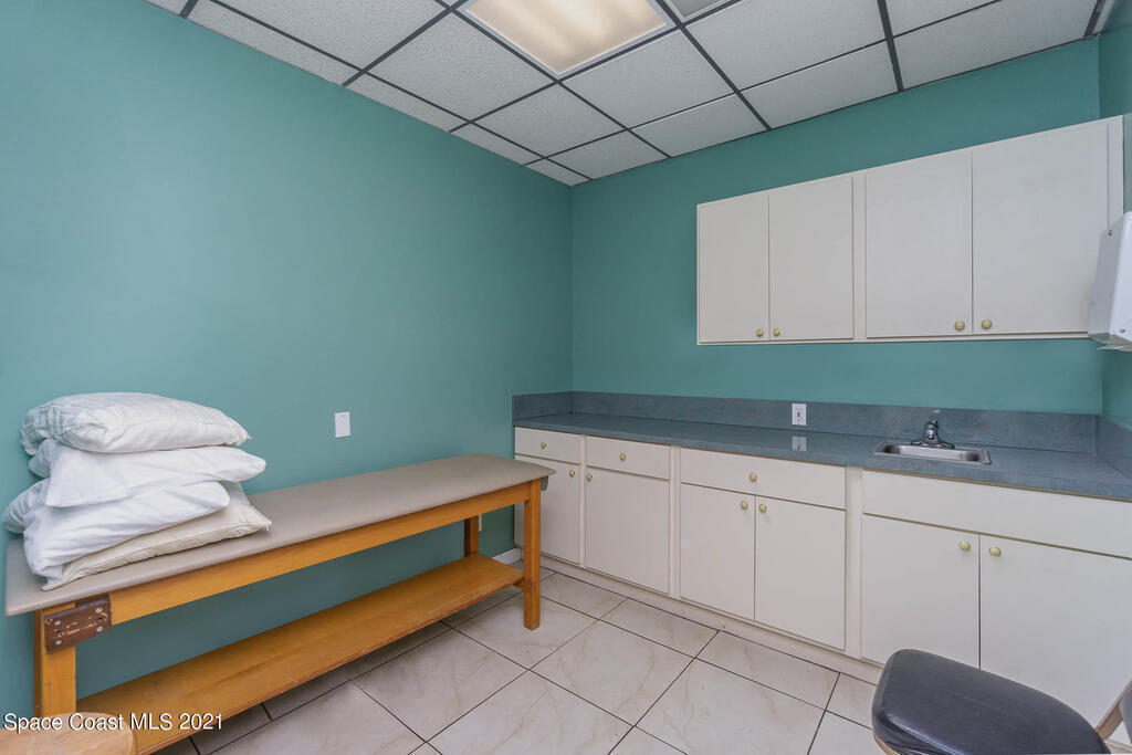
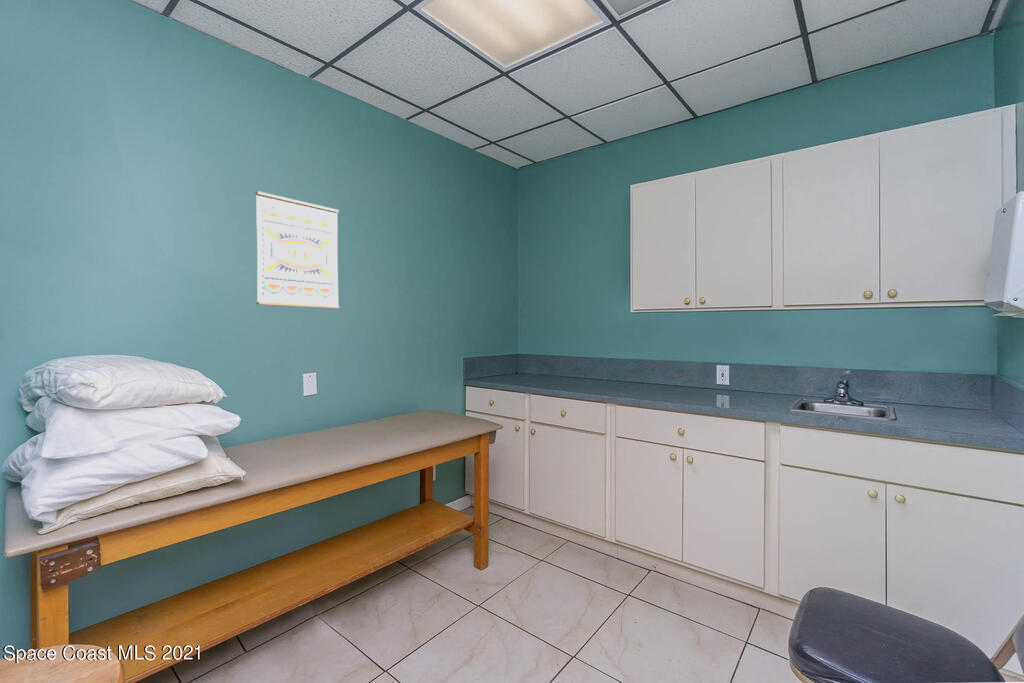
+ wall art [255,190,340,309]
